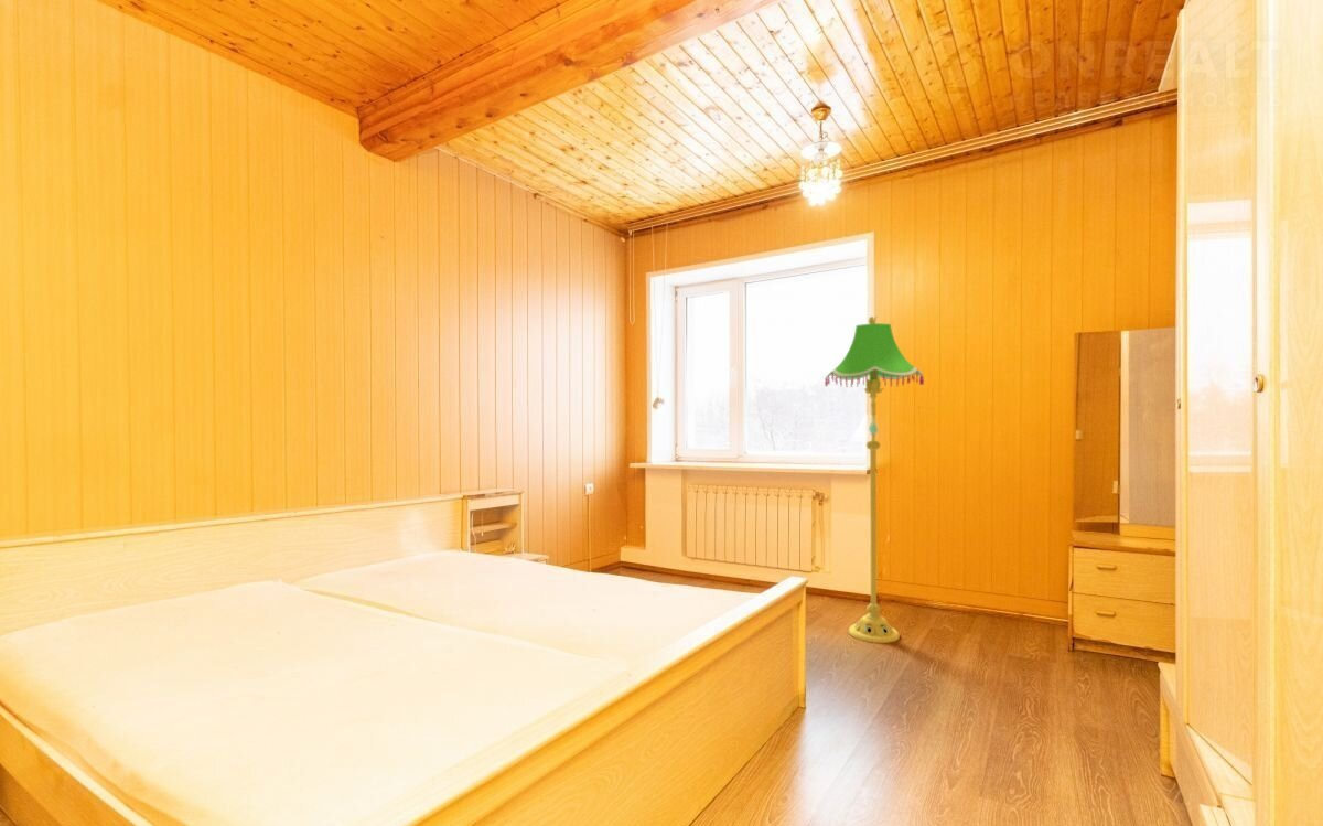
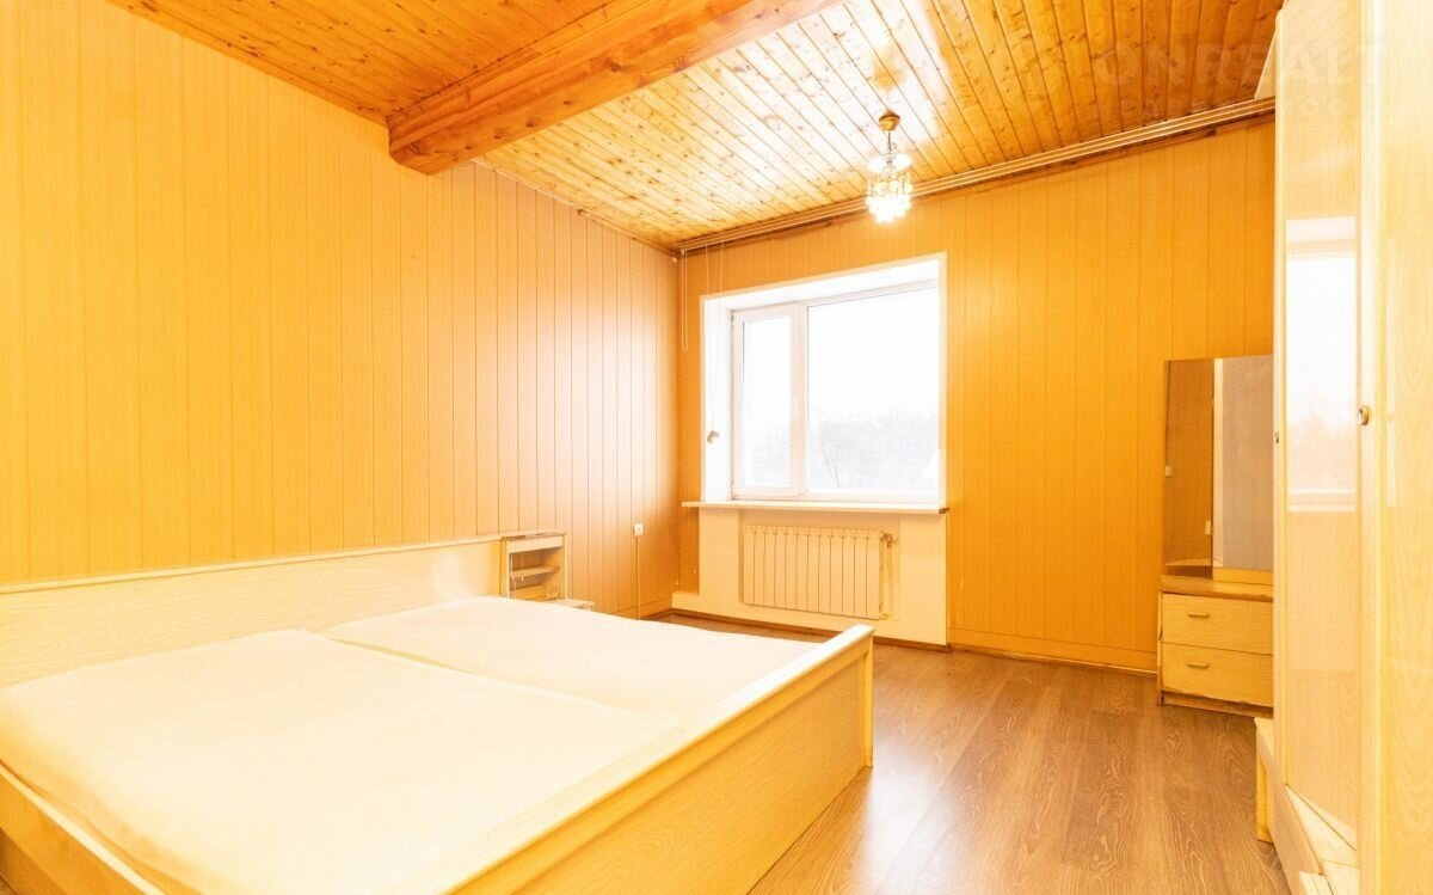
- floor lamp [824,315,925,644]
